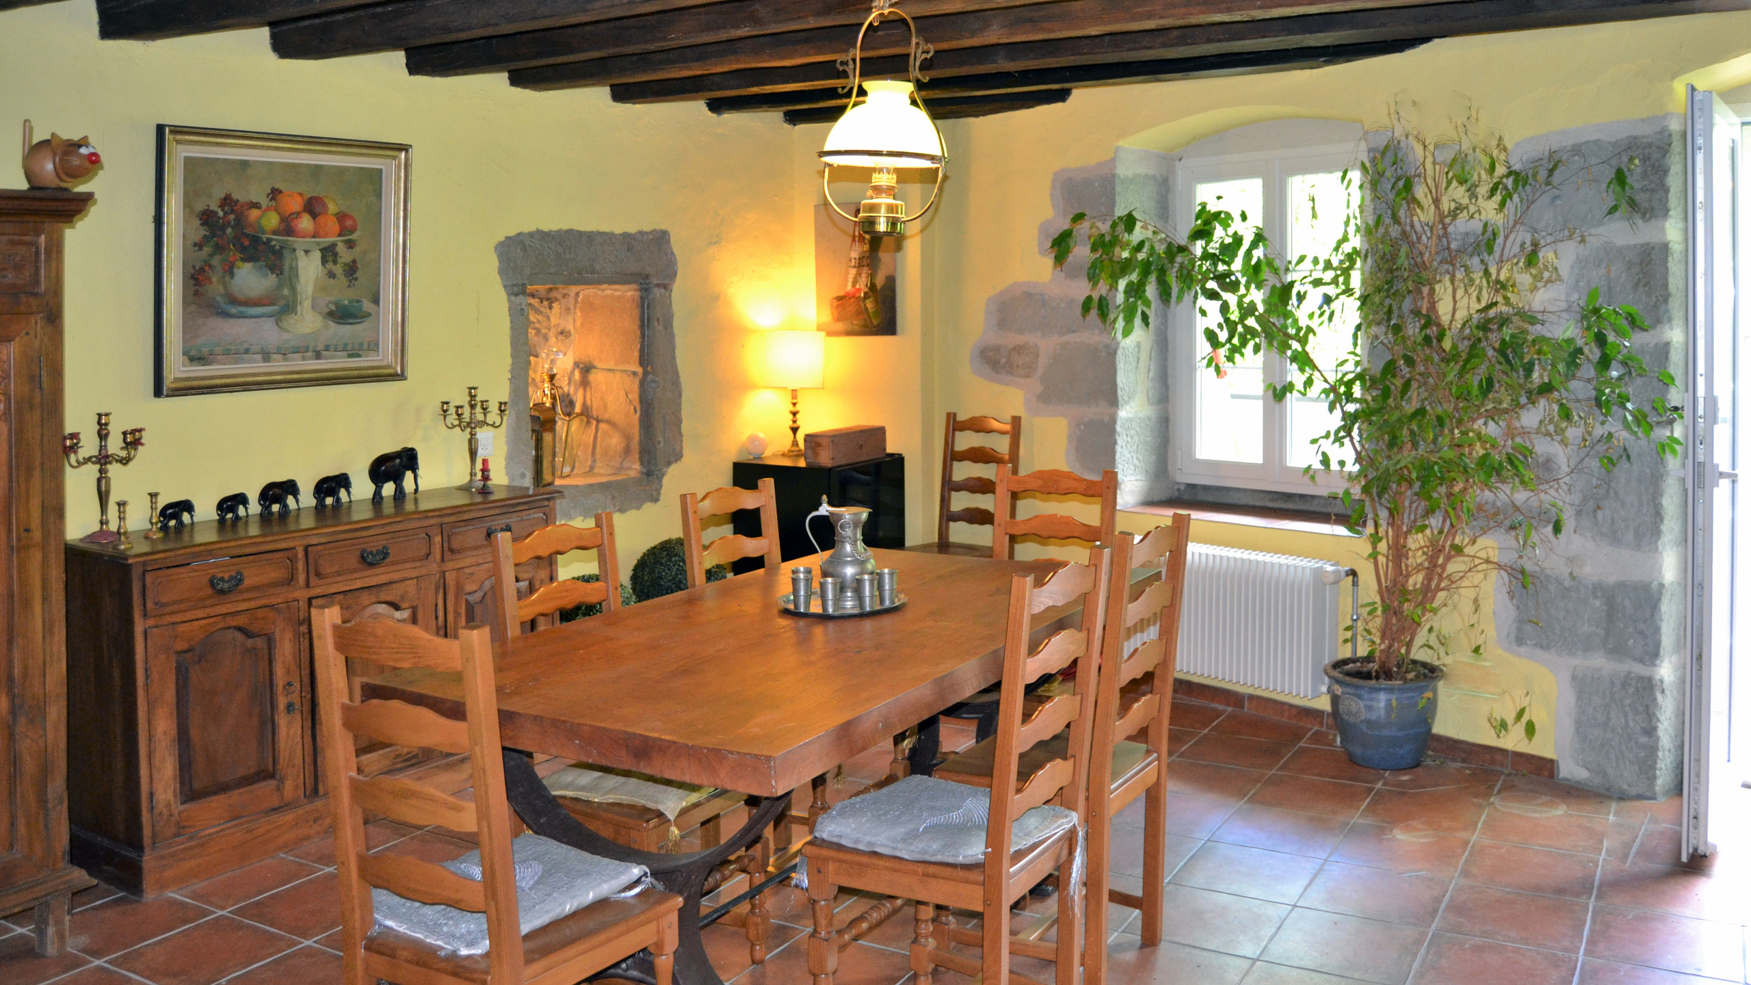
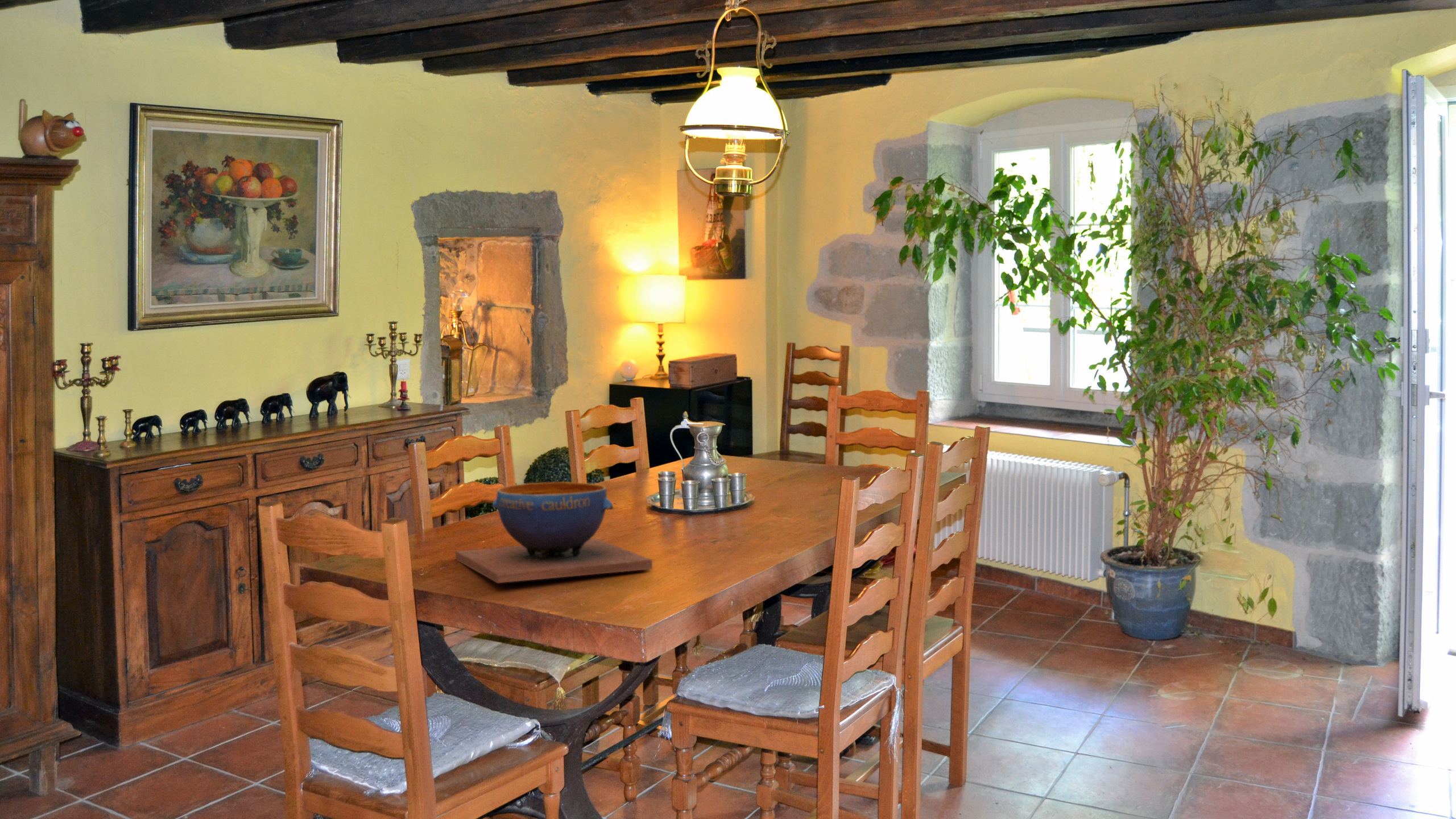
+ decorative bowl [455,482,653,584]
